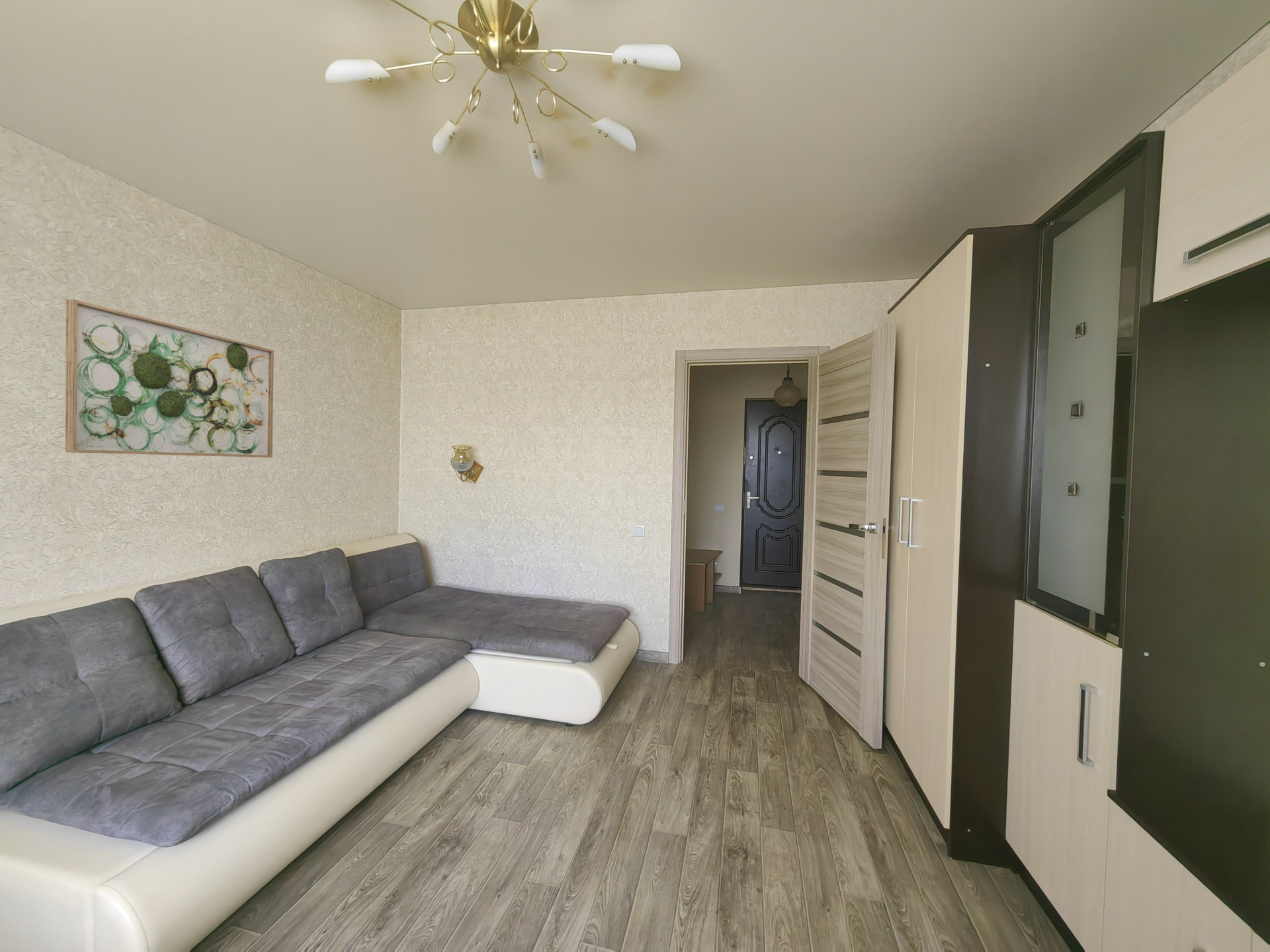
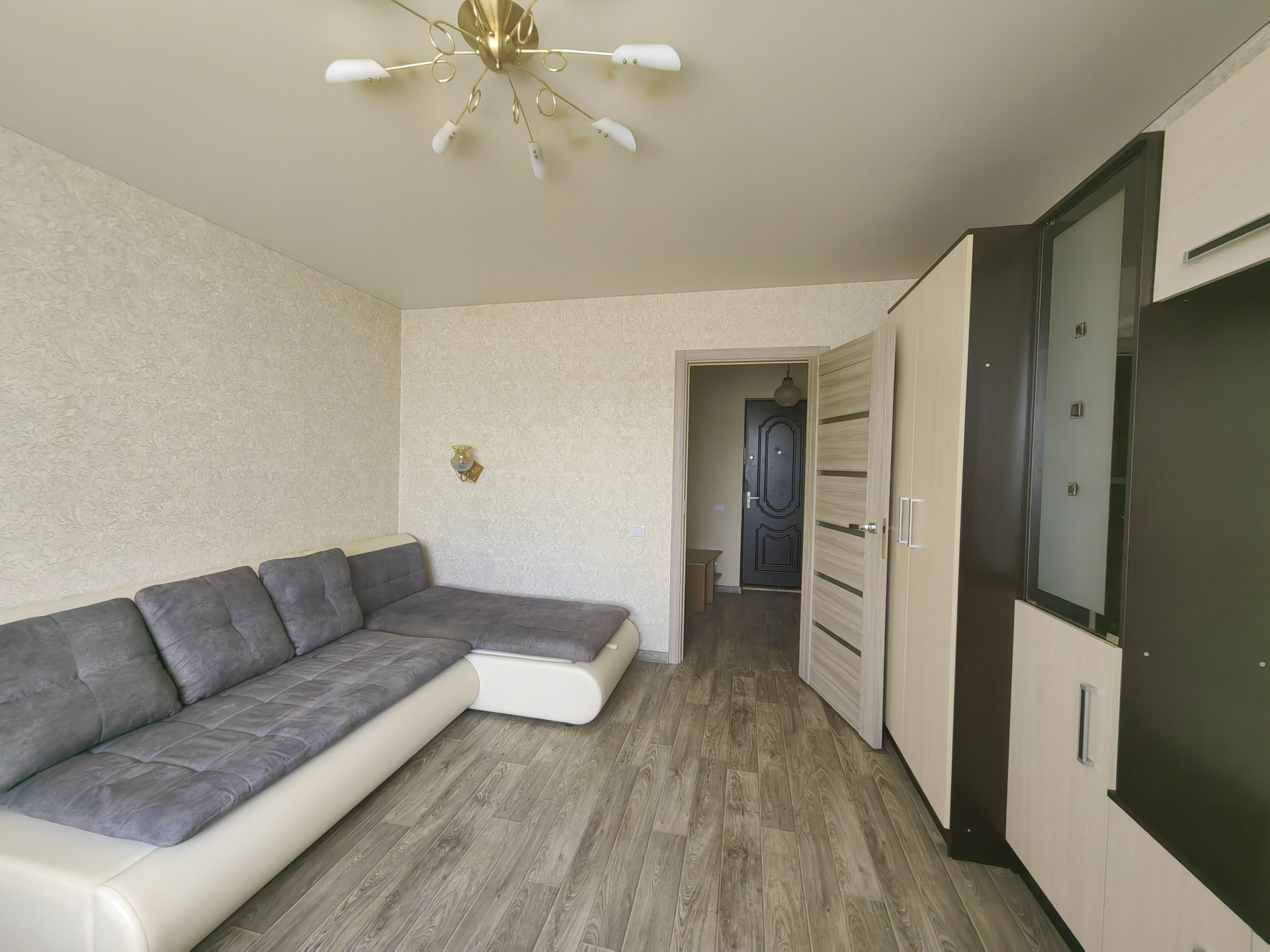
- wall art [65,299,275,458]
